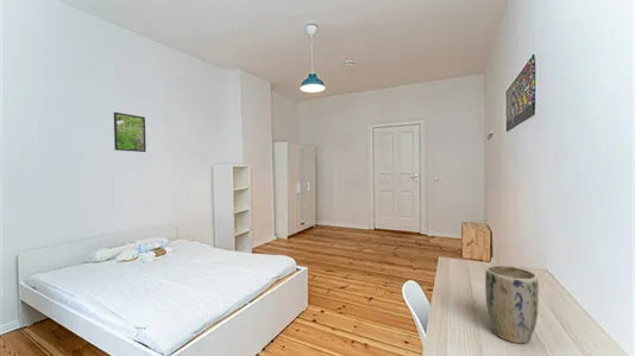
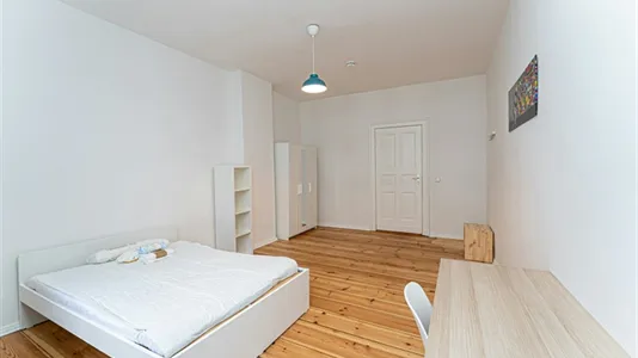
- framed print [113,112,147,153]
- plant pot [484,263,540,344]
